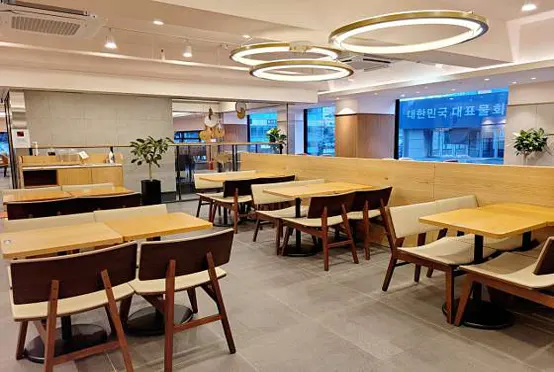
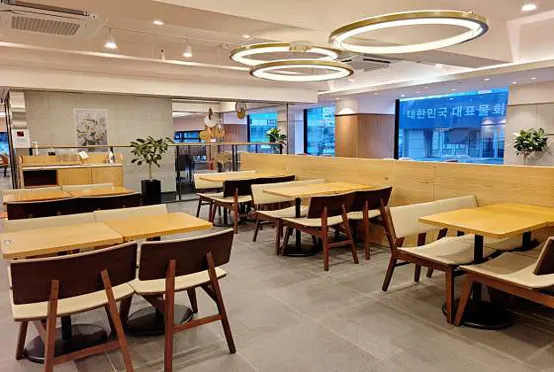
+ wall art [72,107,110,155]
